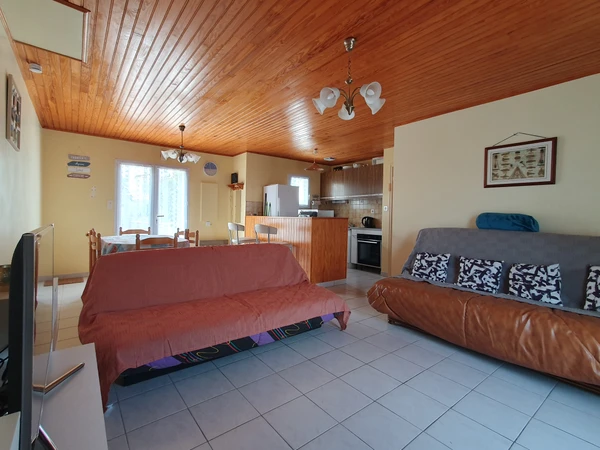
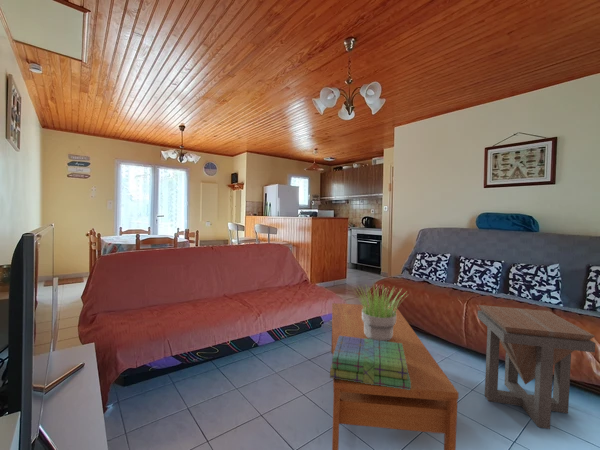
+ potted plant [353,283,409,341]
+ coffee table [330,302,460,450]
+ stack of books [329,336,411,390]
+ side table [477,304,596,430]
